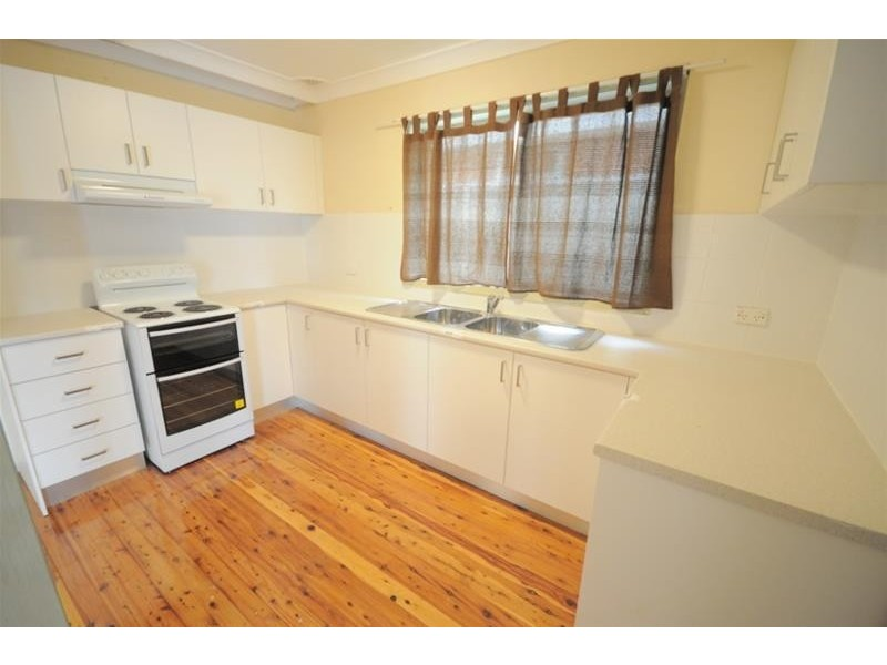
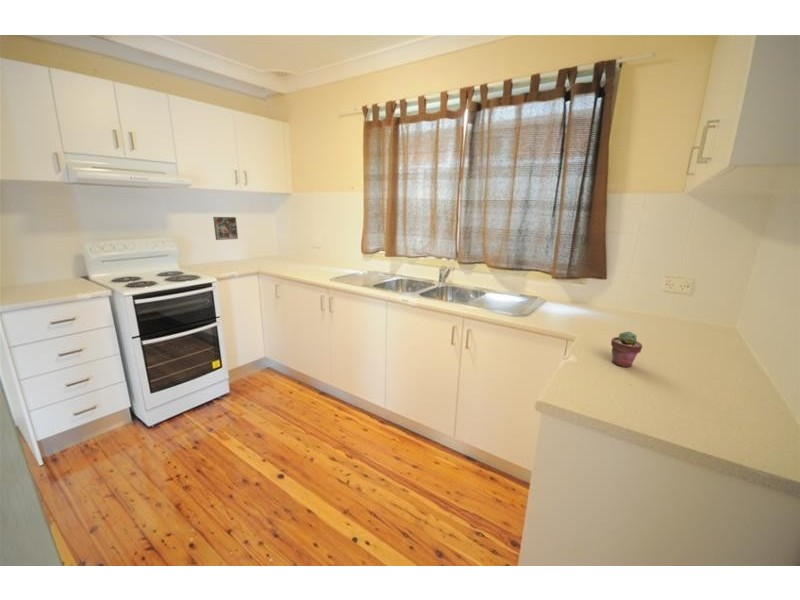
+ potted succulent [610,331,643,368]
+ decorative tile [212,216,239,241]
